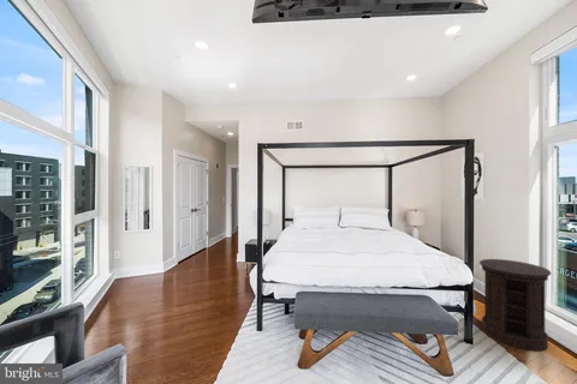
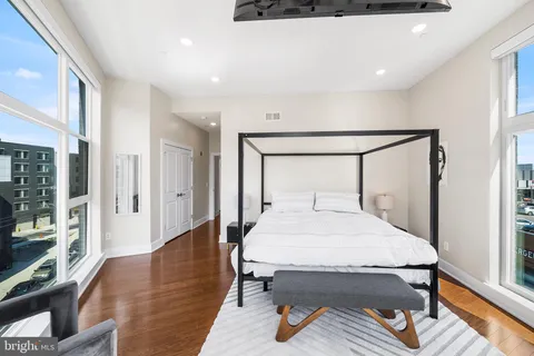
- side table [478,258,552,352]
